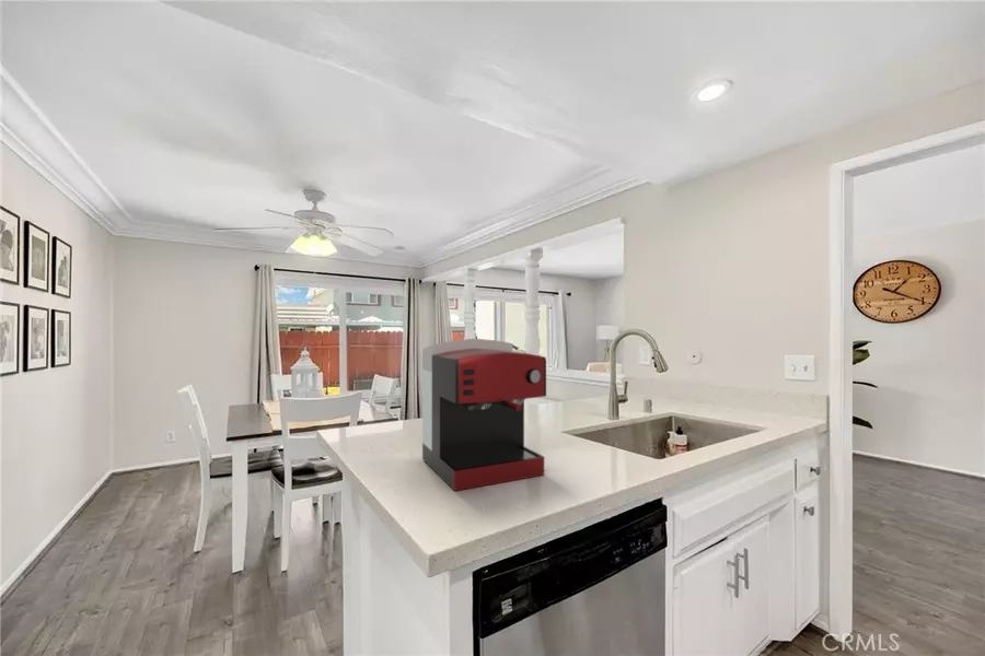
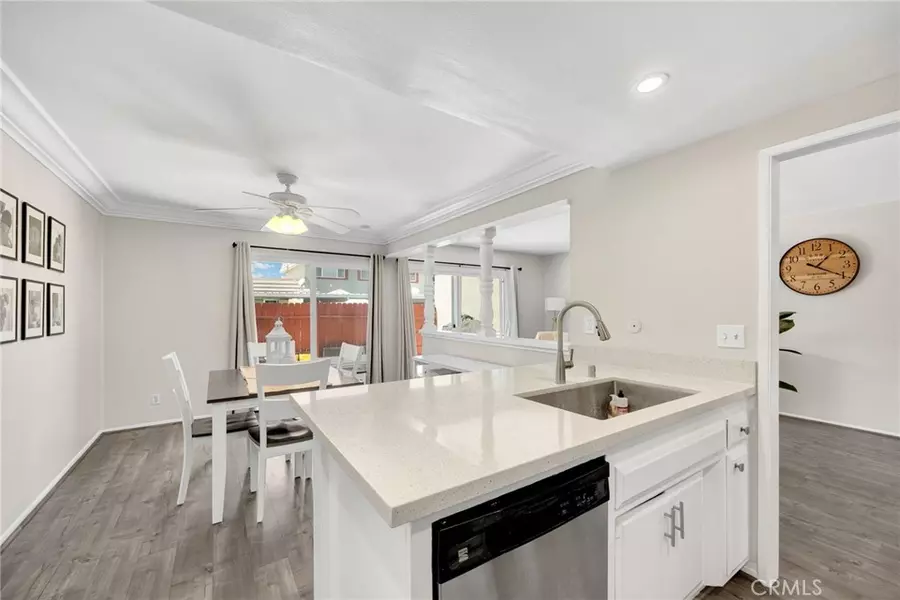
- coffee maker [421,338,547,492]
